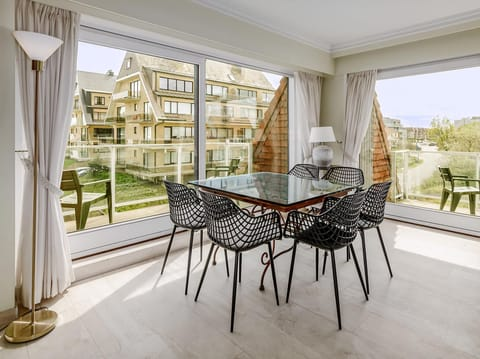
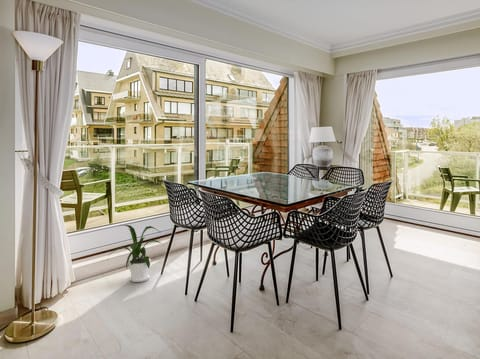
+ house plant [108,224,162,283]
